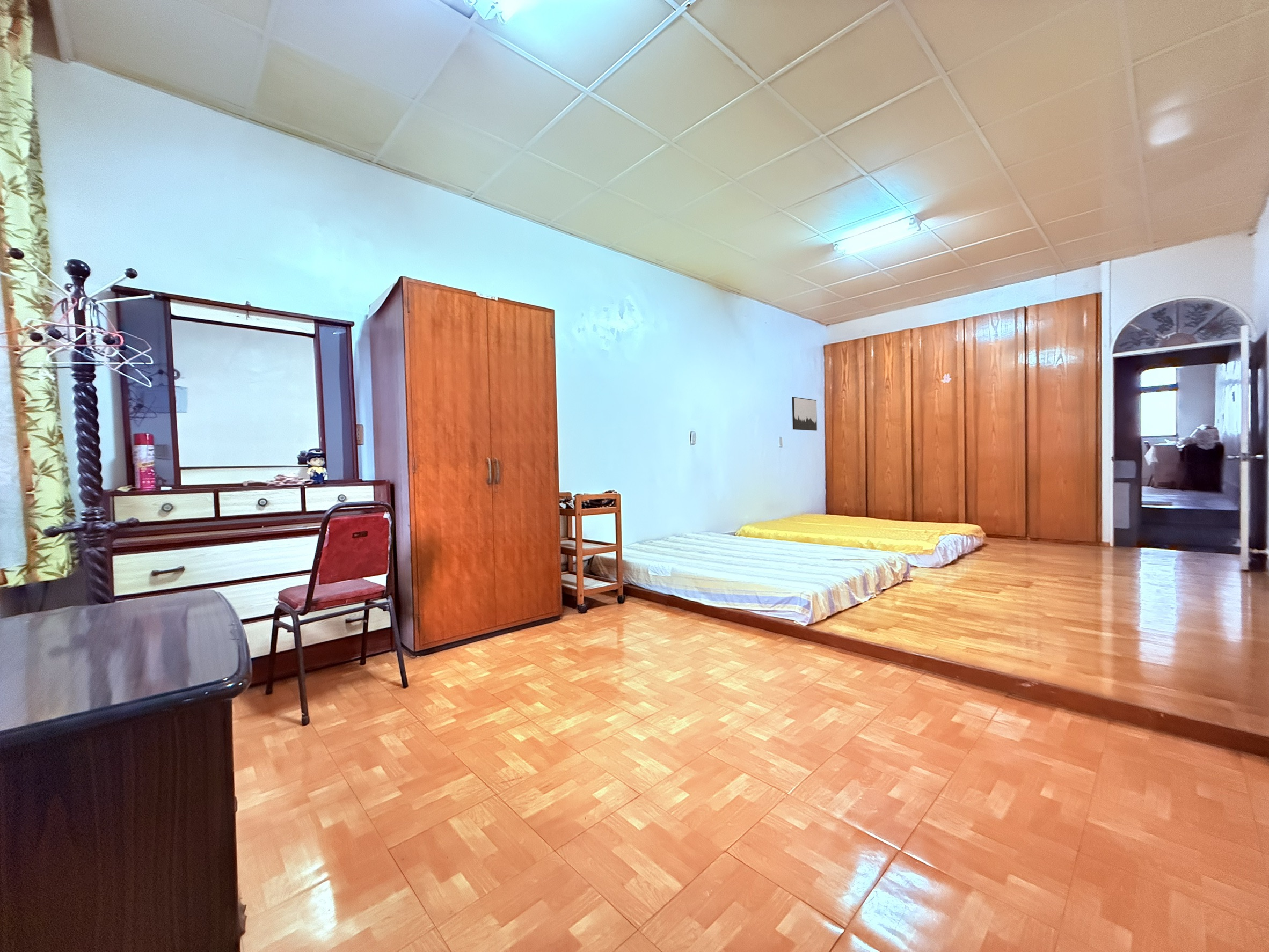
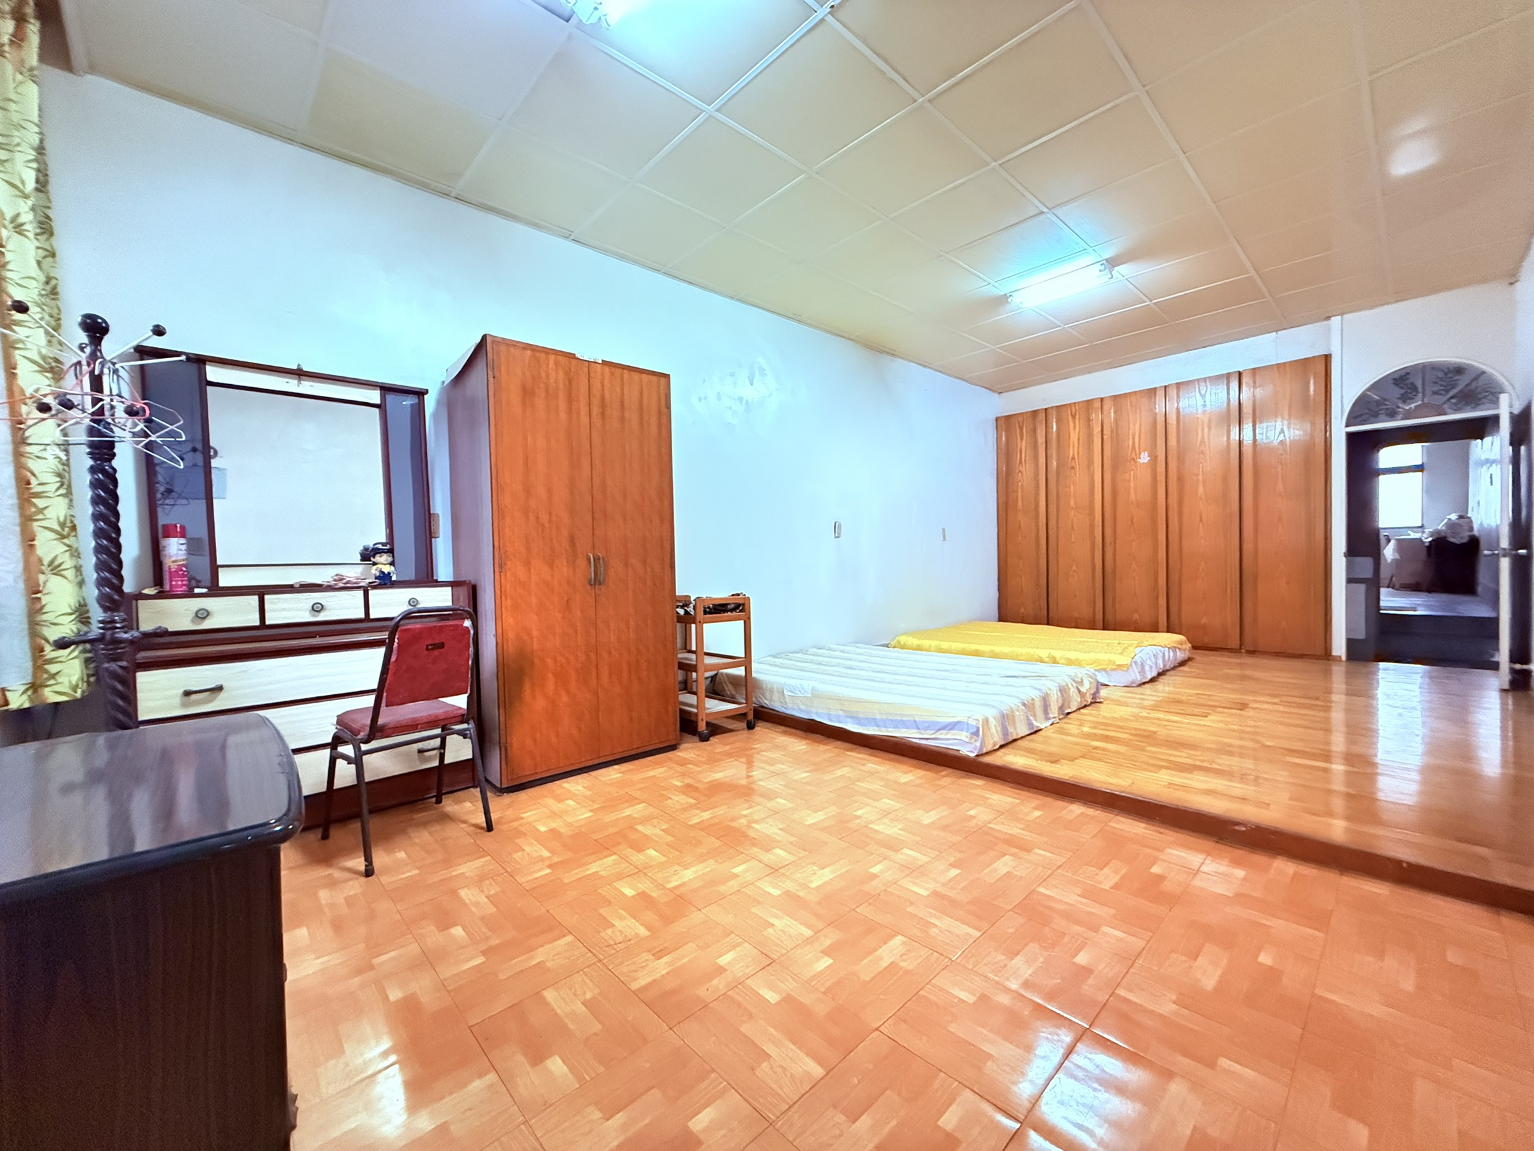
- wall art [792,397,818,431]
